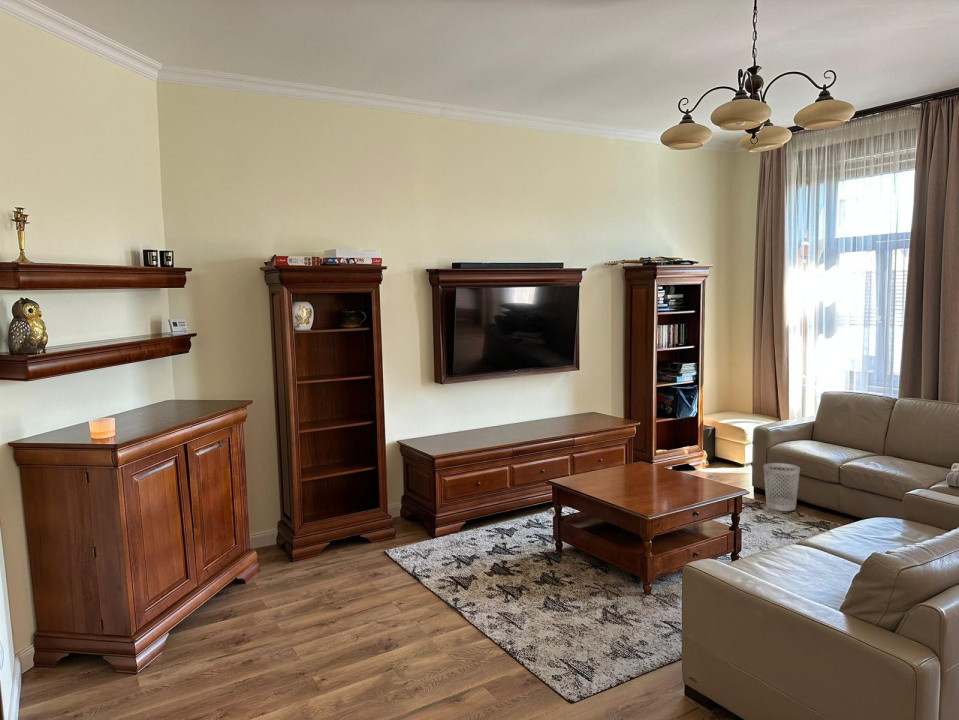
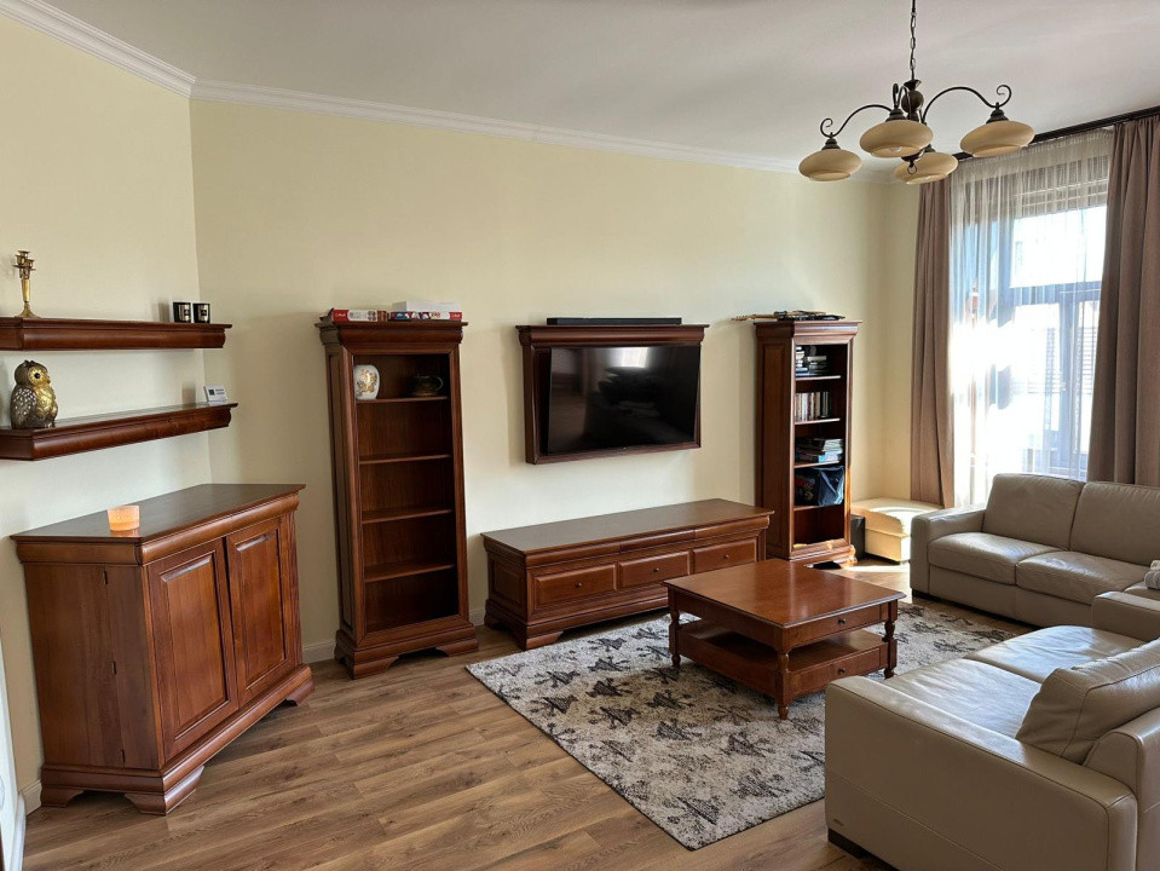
- wastebasket [763,462,801,512]
